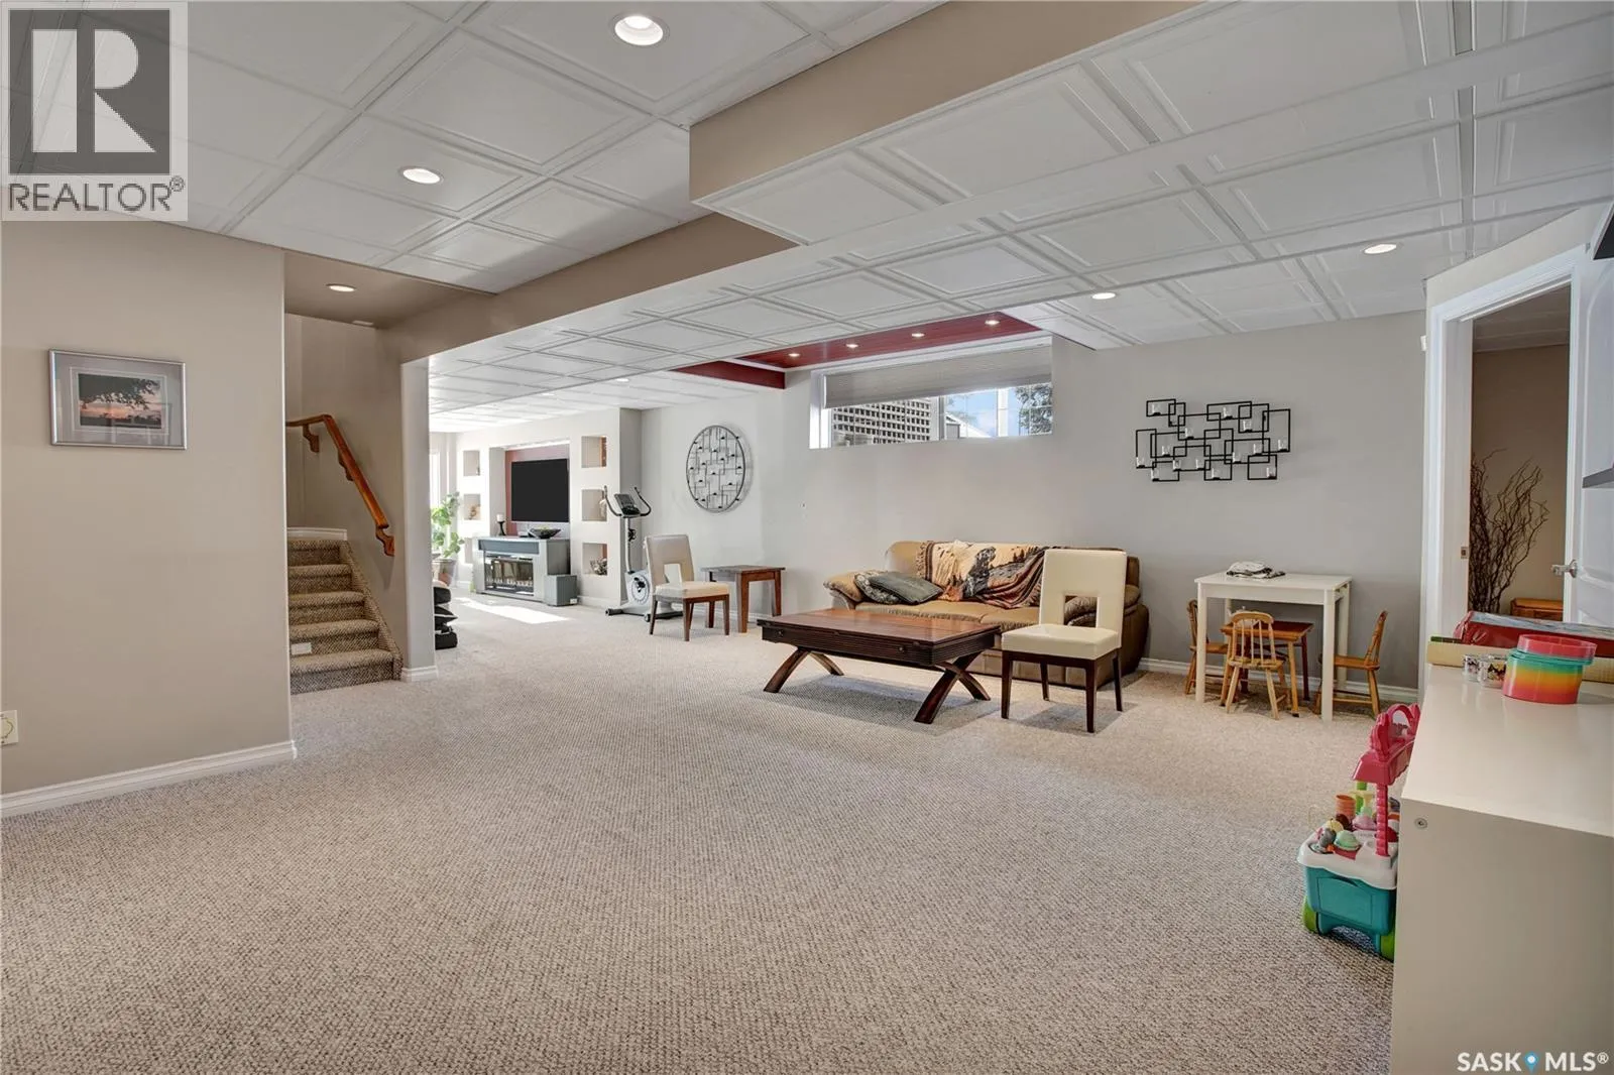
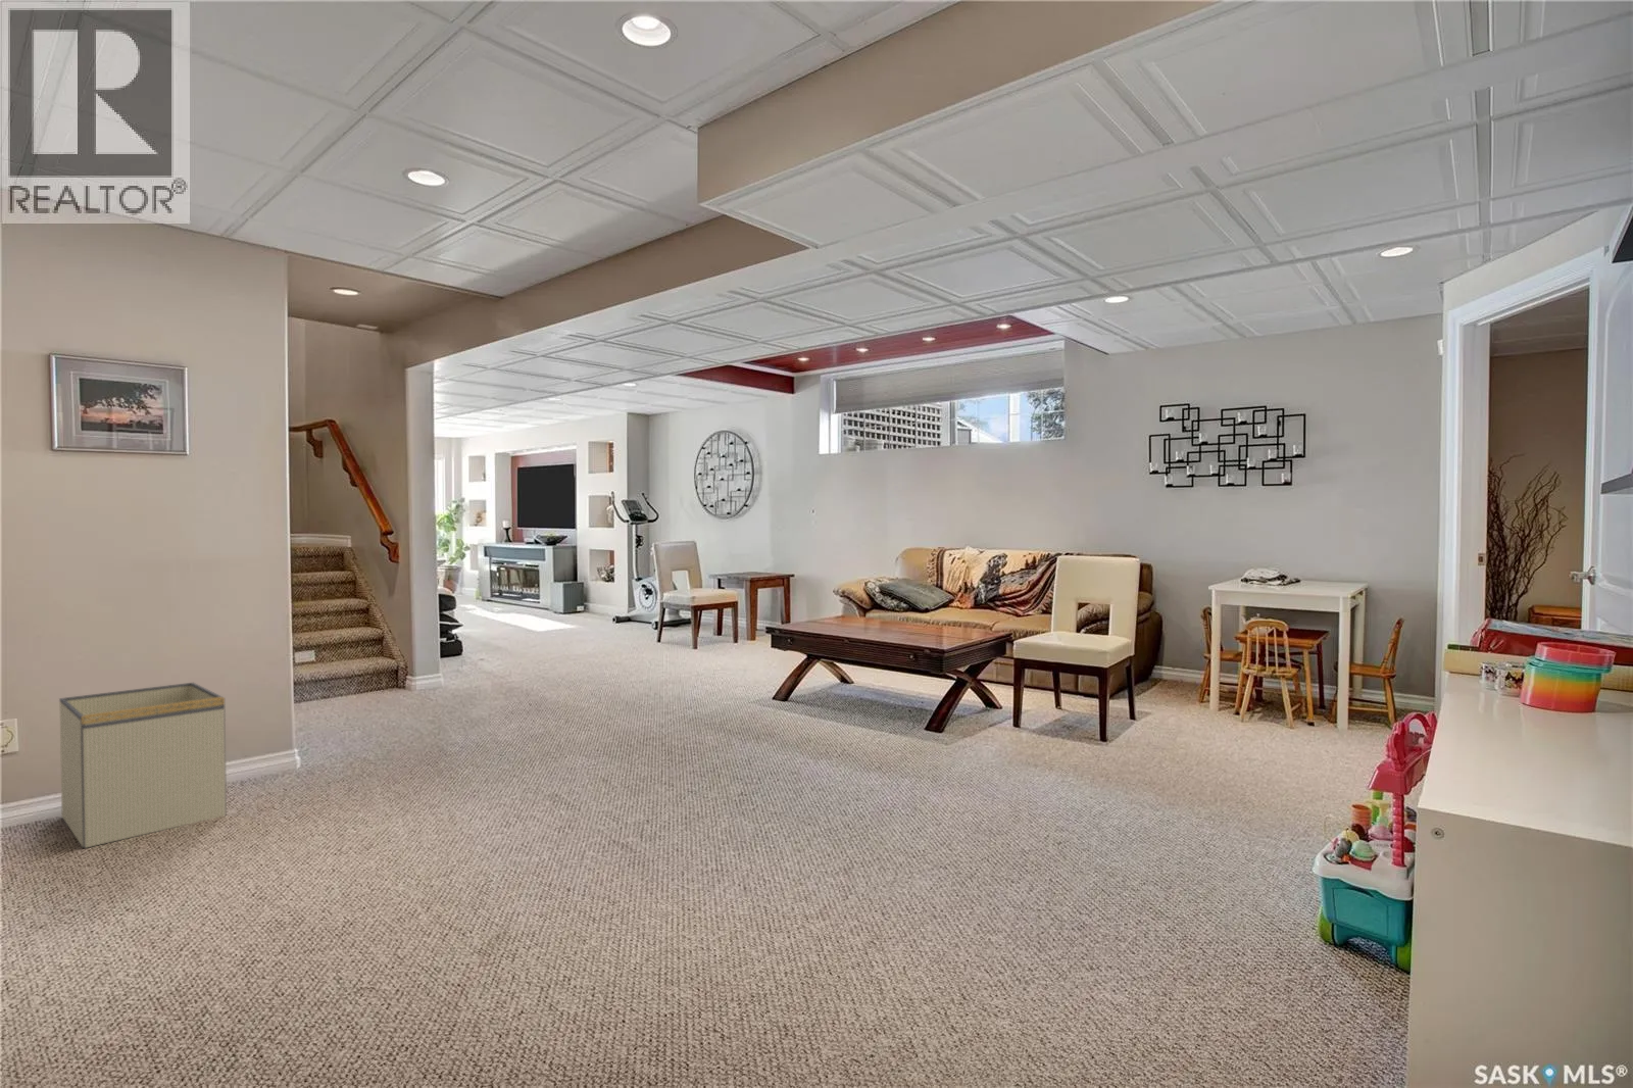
+ storage bin [58,681,227,849]
